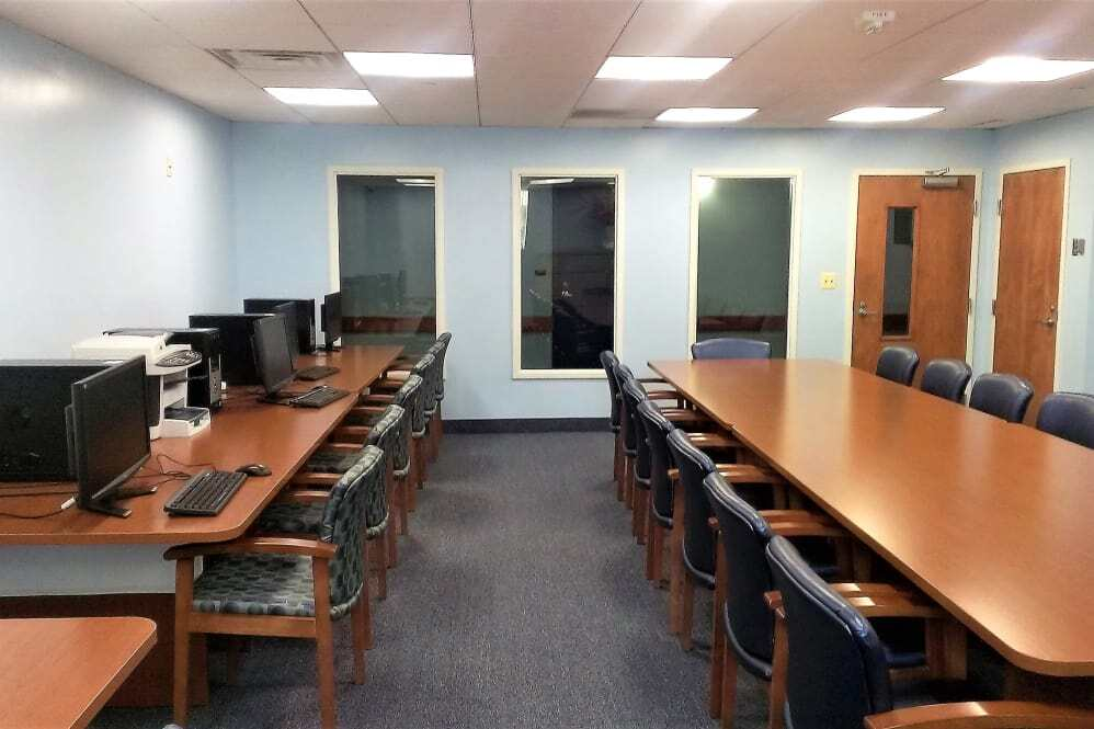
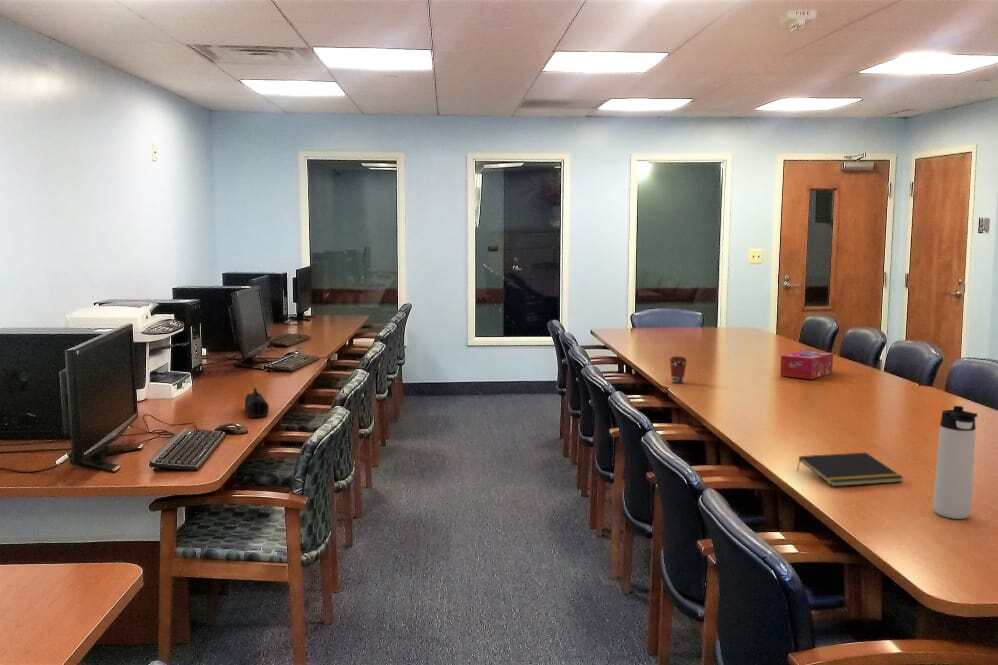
+ pencil case [244,387,270,418]
+ thermos bottle [932,405,978,520]
+ coffee cup [669,355,688,384]
+ tissue box [779,350,834,380]
+ notepad [796,452,905,487]
